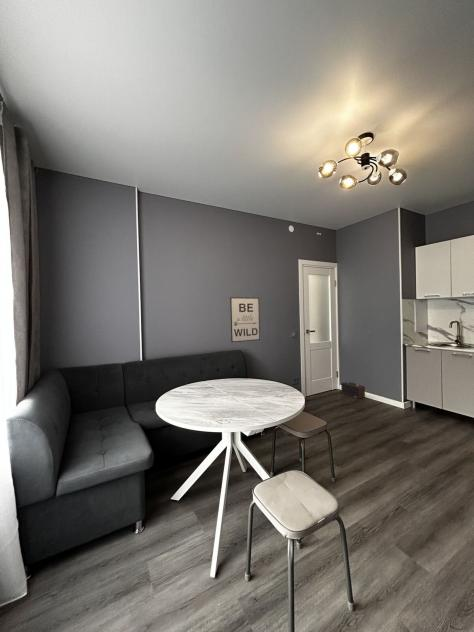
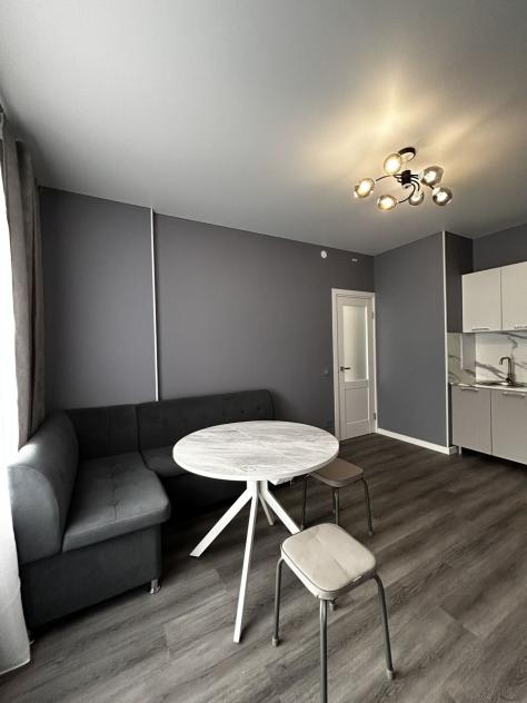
- speaker [340,381,366,400]
- wall art [229,297,261,343]
